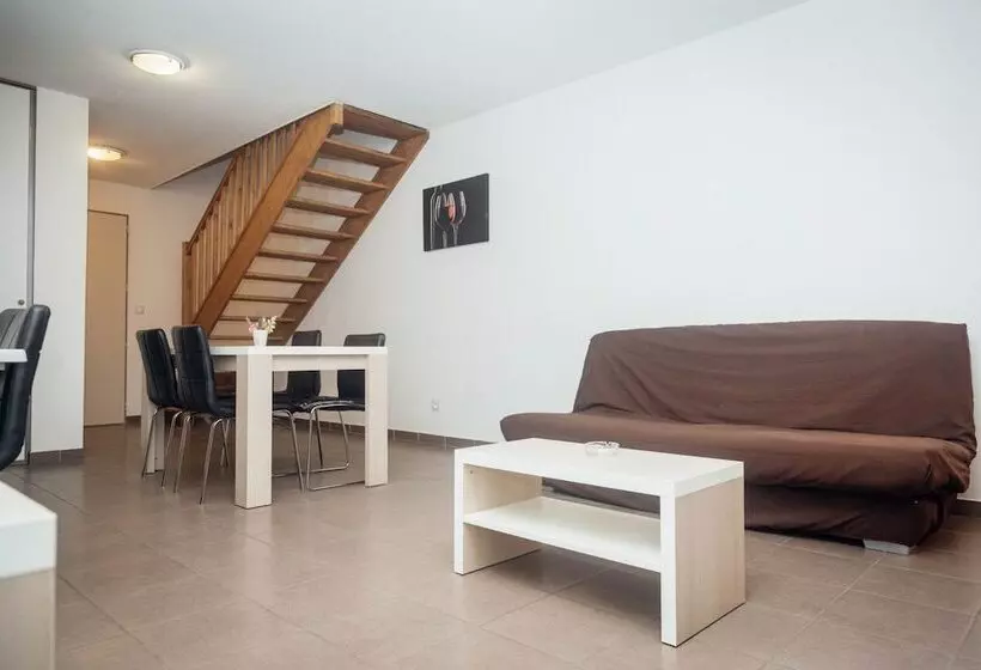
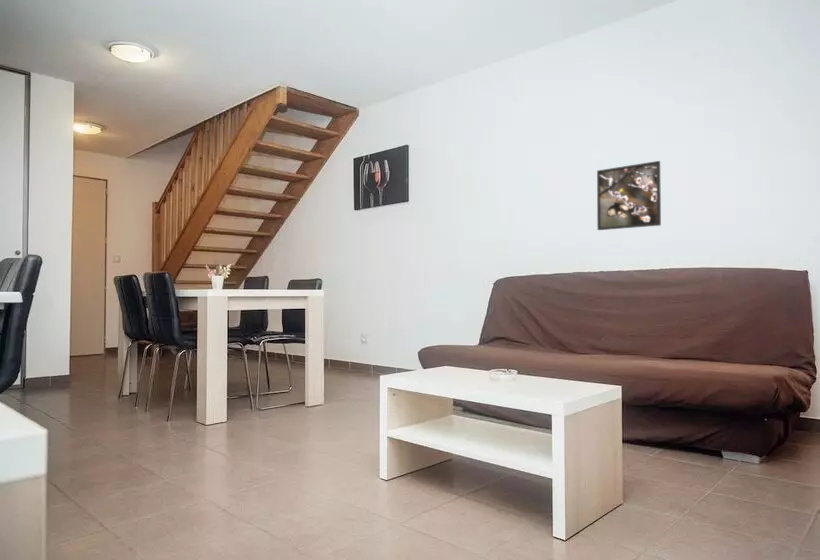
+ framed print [596,160,662,231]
